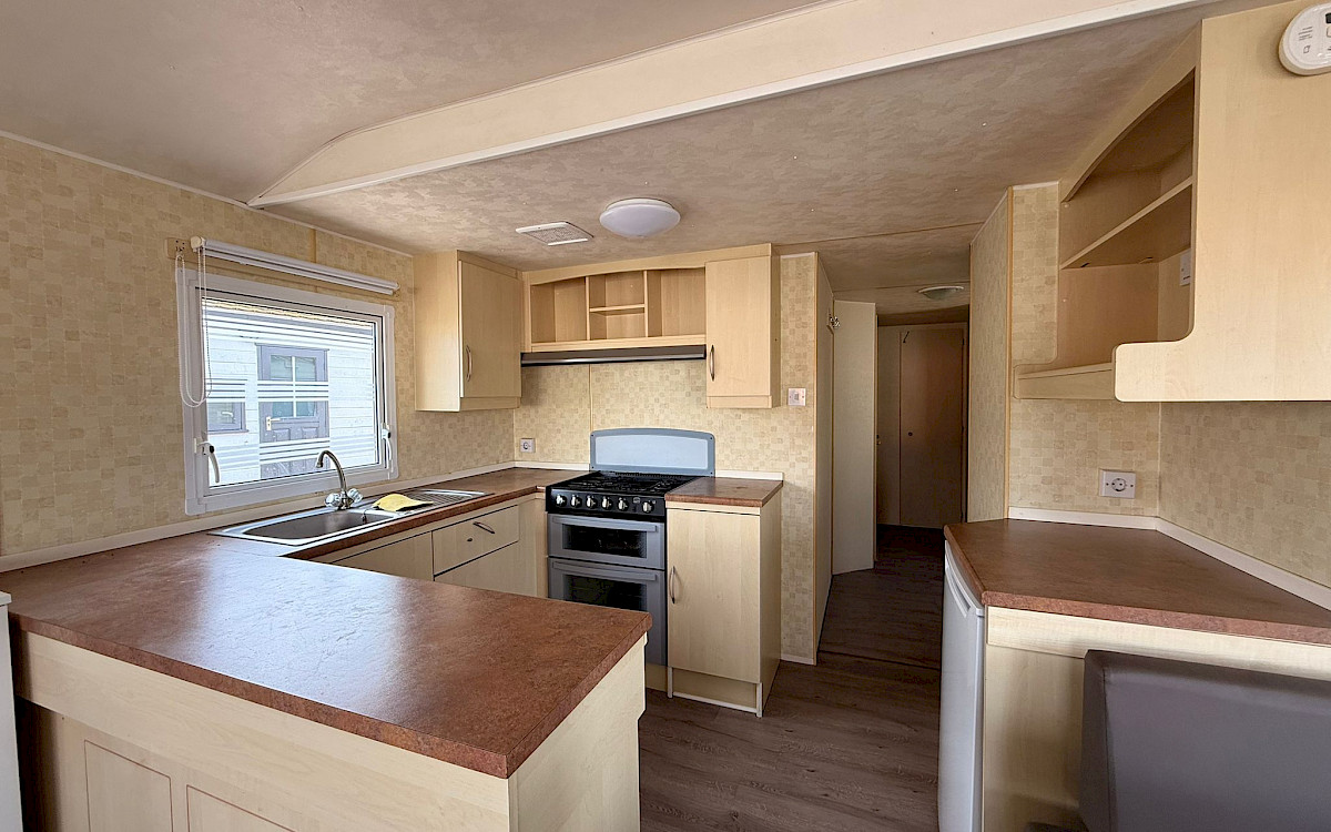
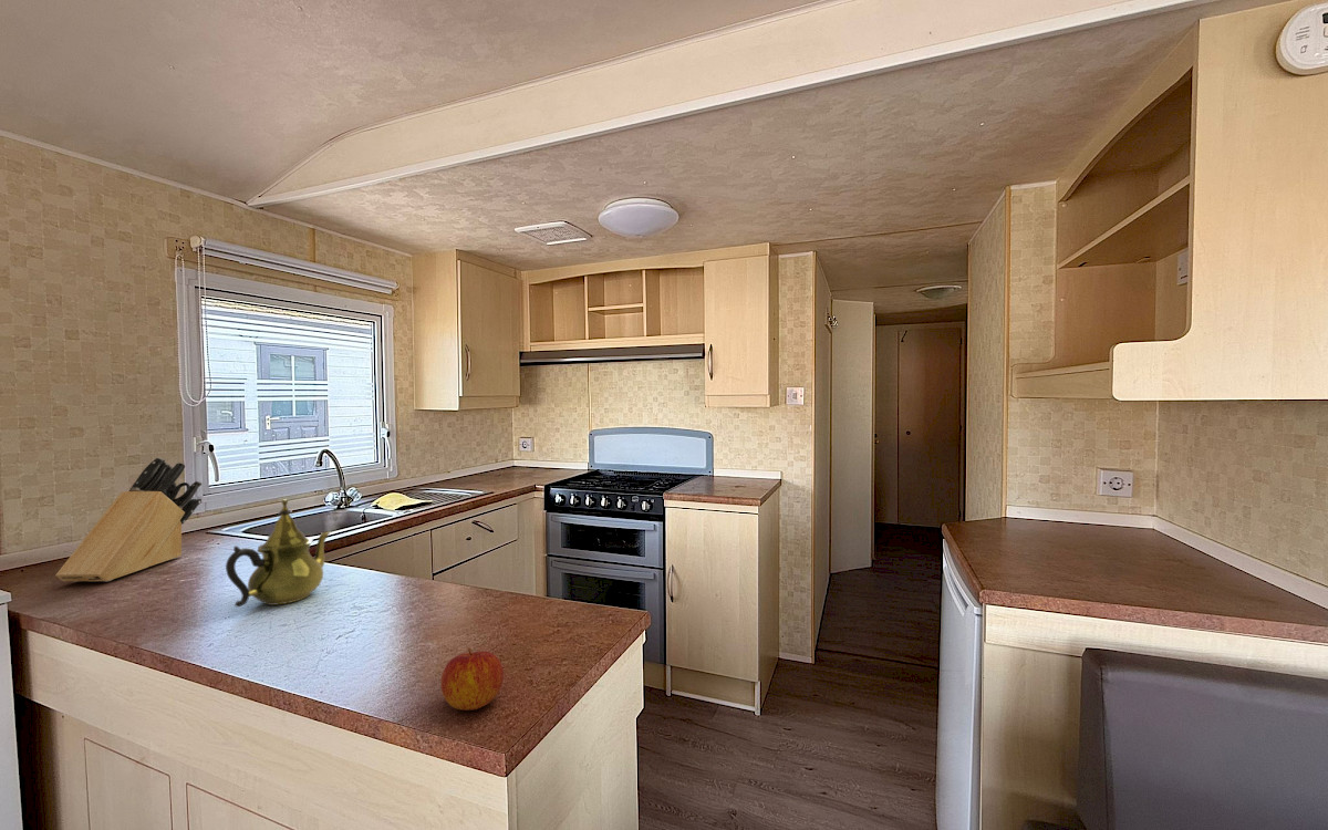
+ knife block [54,456,203,583]
+ apple [440,646,505,712]
+ teapot [225,498,332,608]
